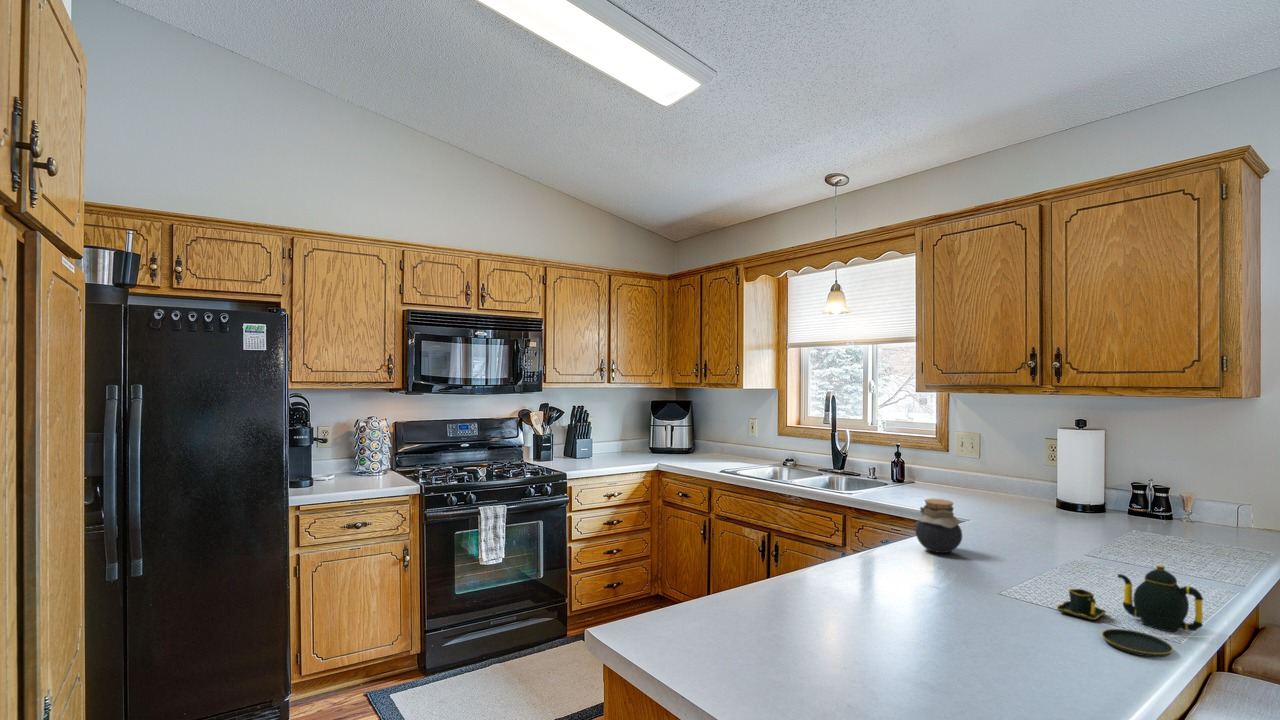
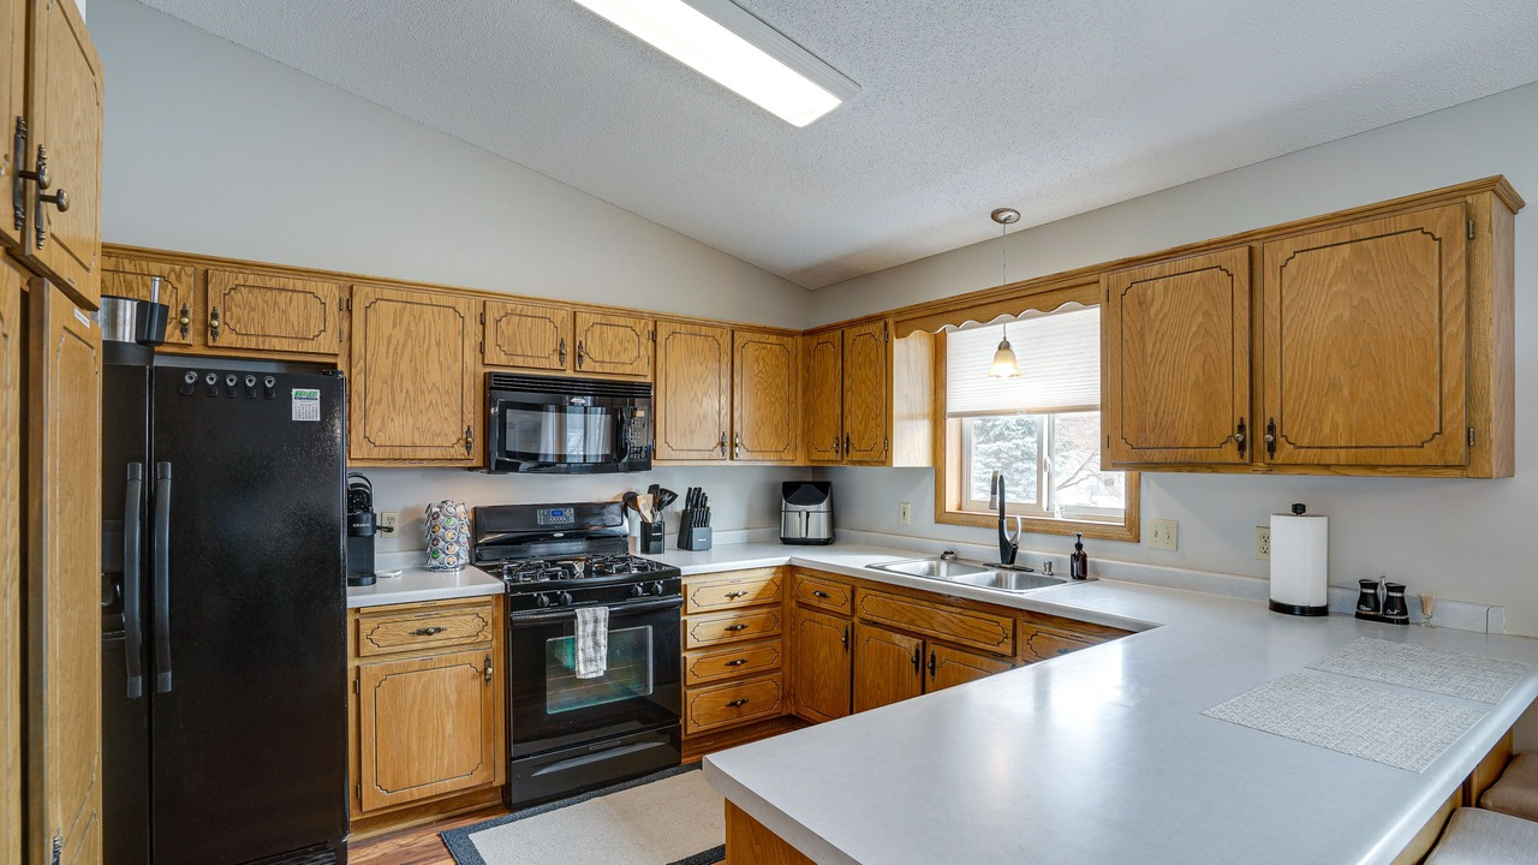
- jar [913,498,963,554]
- teapot [1056,564,1204,658]
